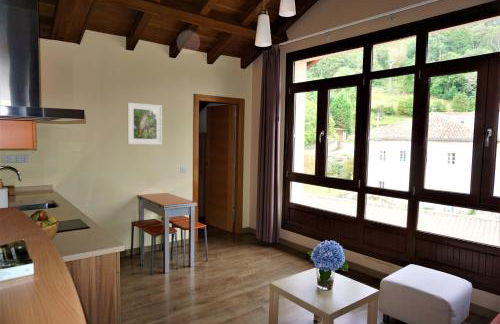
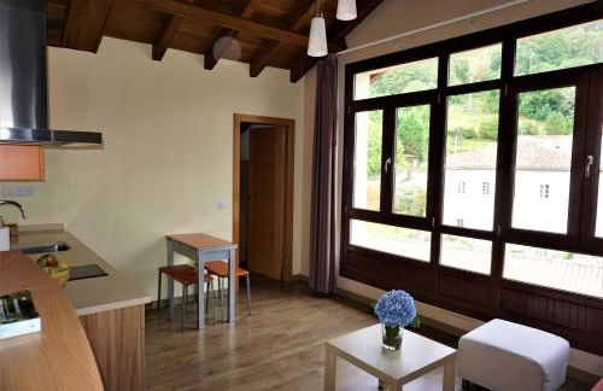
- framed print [127,102,163,146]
